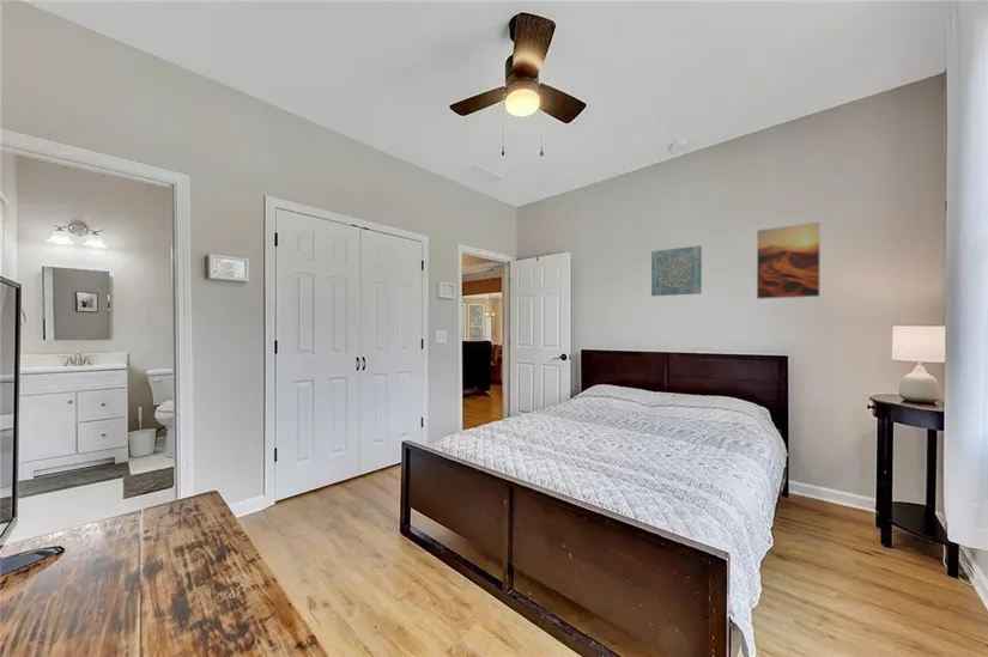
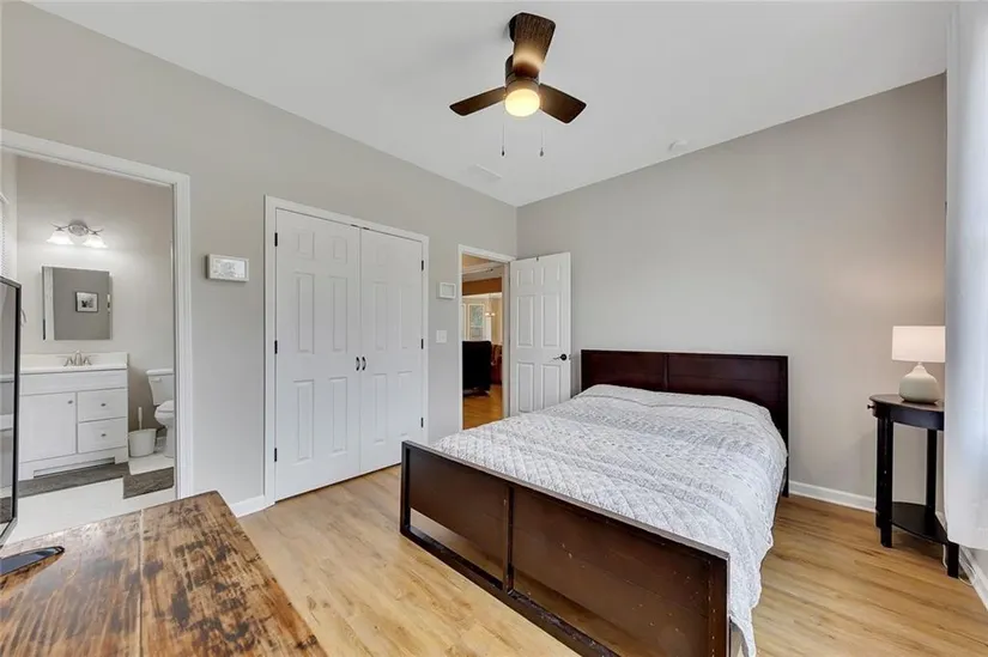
- wall art [650,244,703,297]
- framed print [756,220,822,300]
